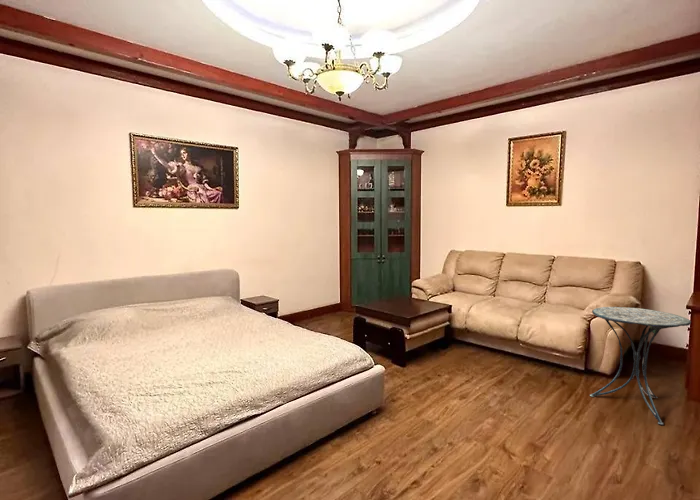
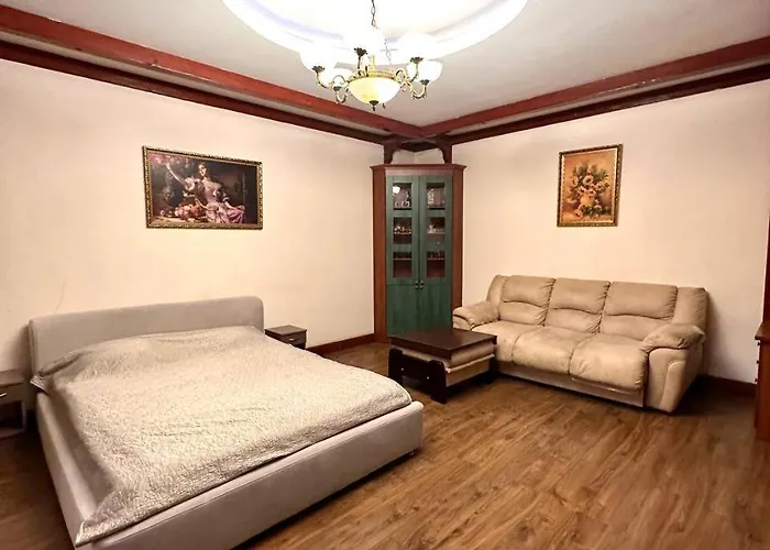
- side table [589,306,692,426]
